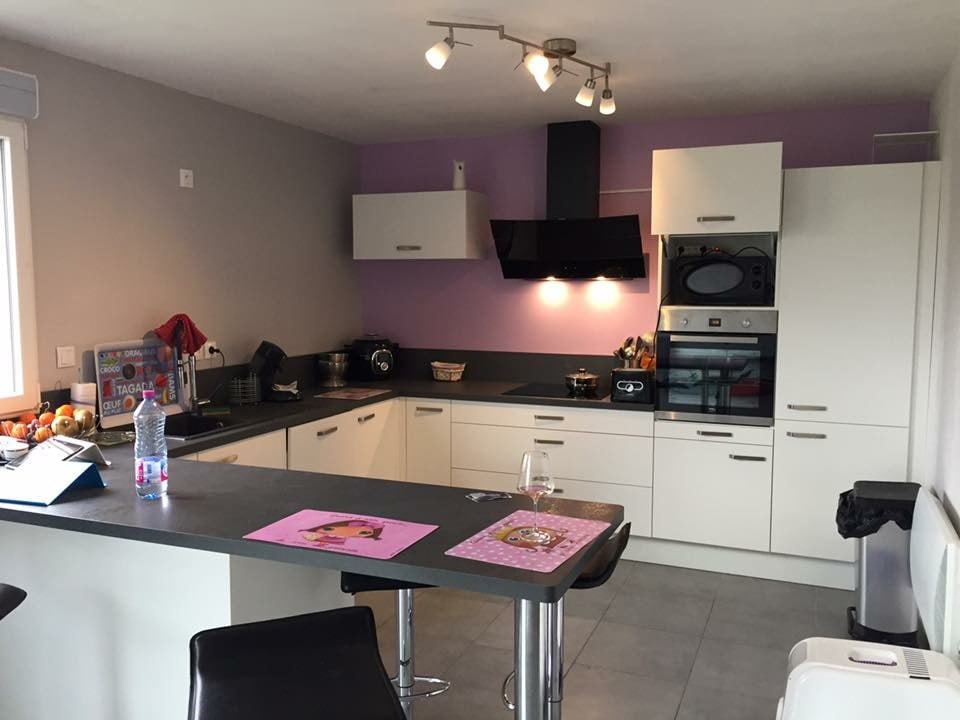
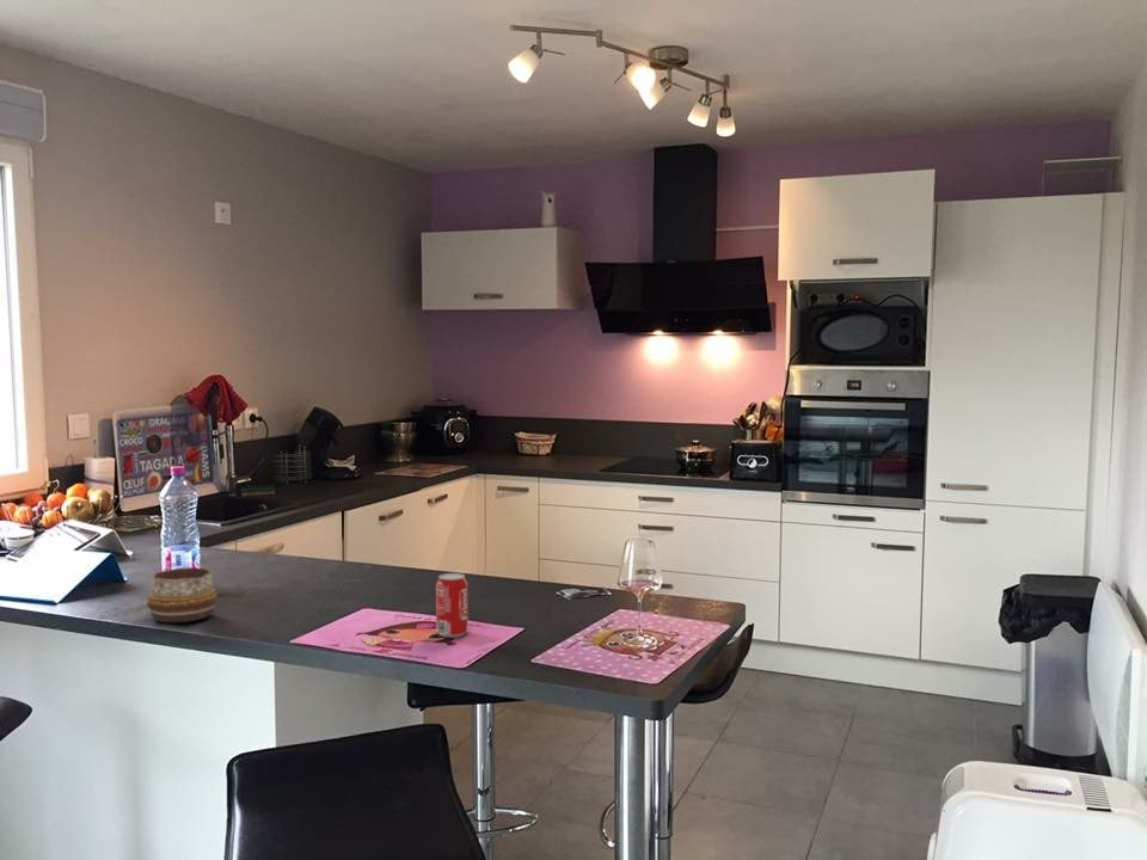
+ beverage can [435,572,470,639]
+ decorative bowl [146,566,219,624]
